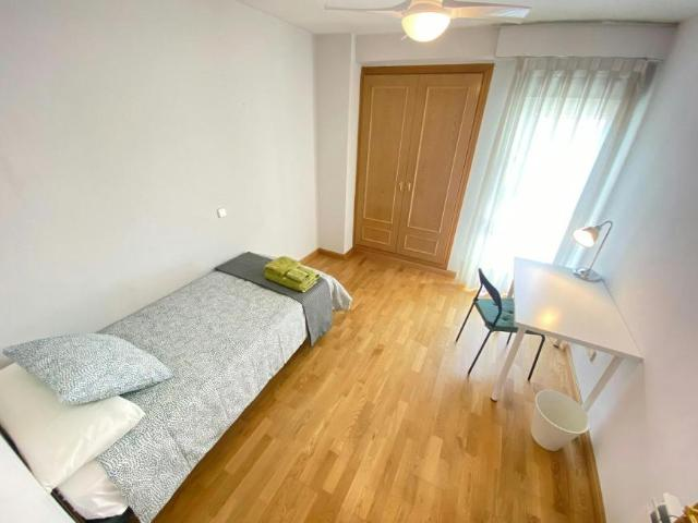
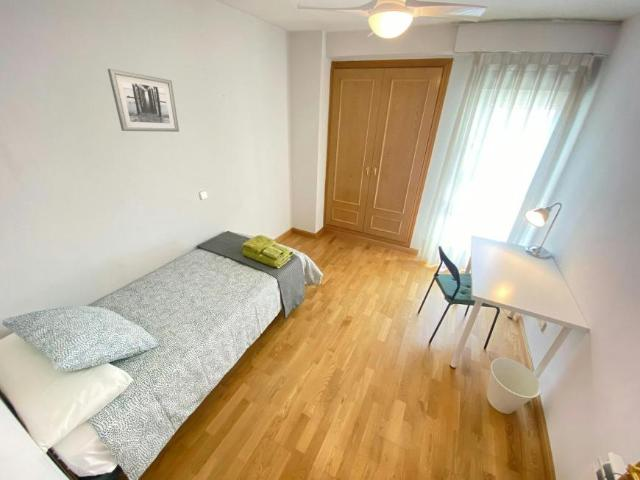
+ wall art [107,68,180,133]
